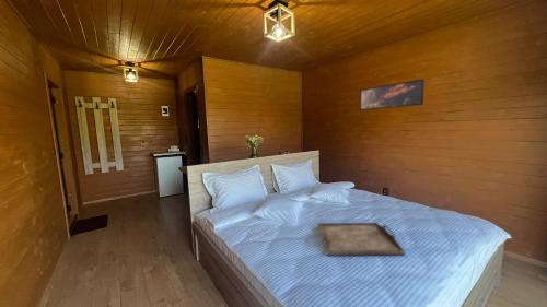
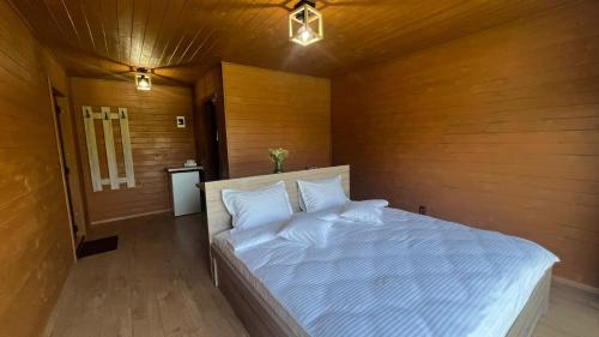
- serving tray [316,222,406,256]
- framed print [359,78,426,111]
